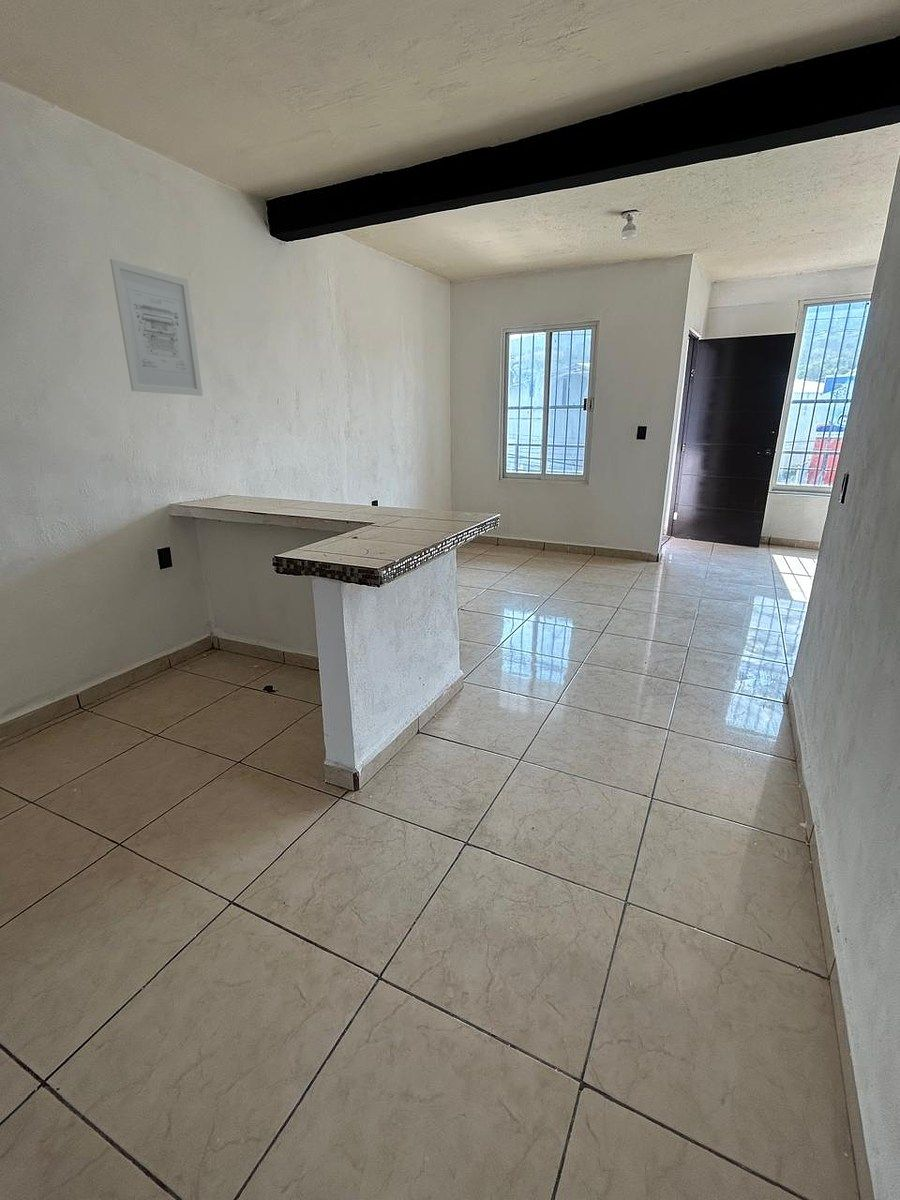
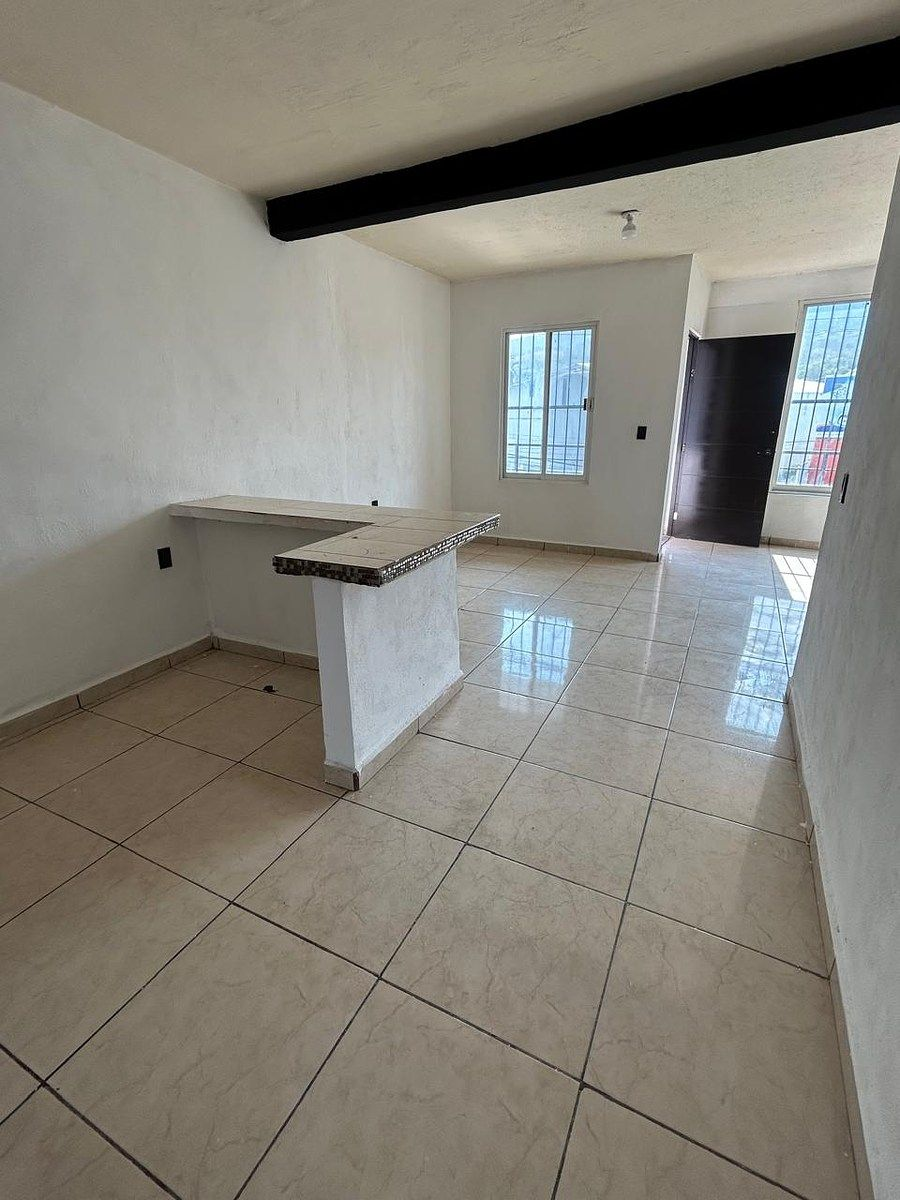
- wall art [109,258,204,397]
